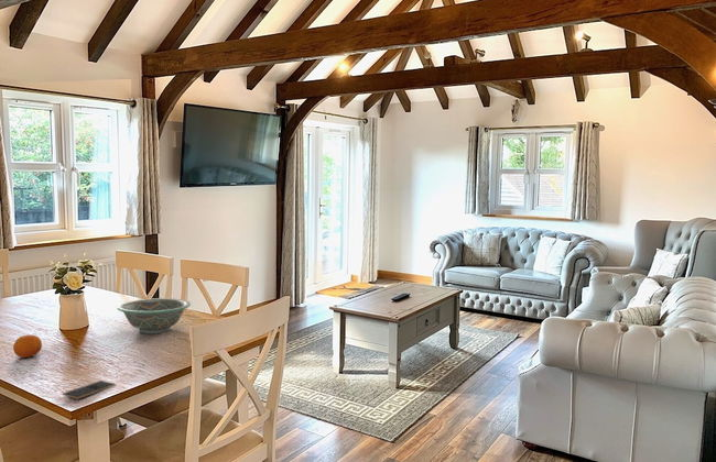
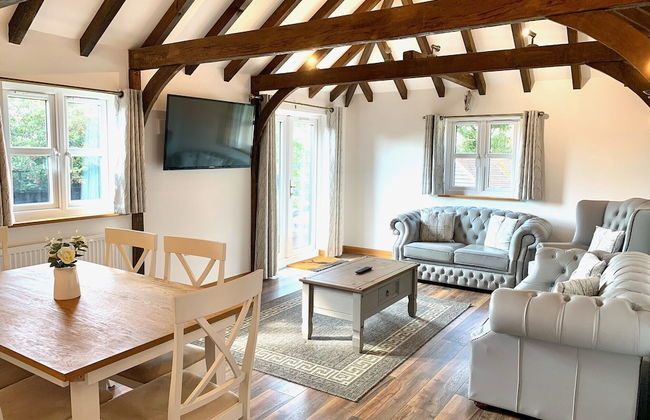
- decorative bowl [117,297,192,336]
- fruit [12,334,43,359]
- smartphone [62,380,117,399]
